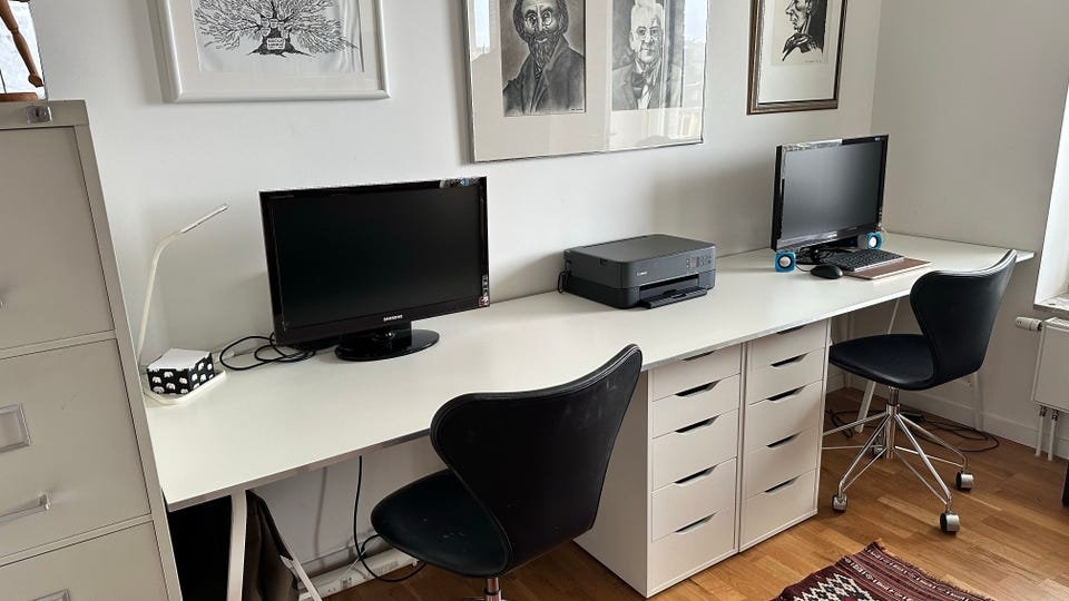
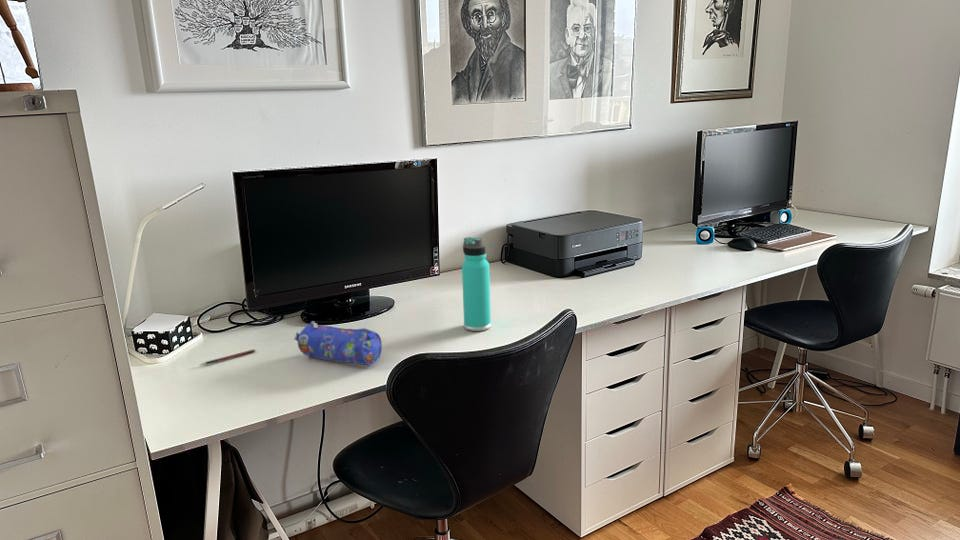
+ pen [199,348,257,366]
+ pencil case [293,320,383,367]
+ thermos bottle [461,236,492,332]
